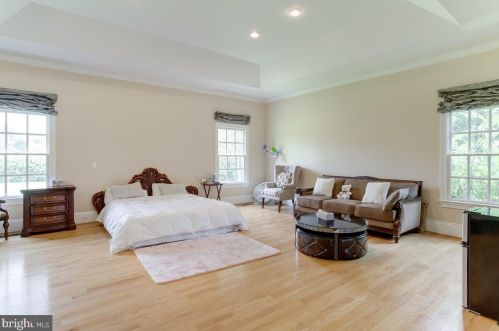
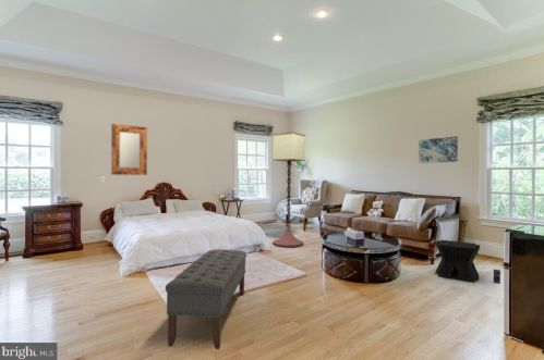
+ floor lamp [271,131,306,248]
+ bench [165,248,247,350]
+ wall art [418,135,459,164]
+ side table [434,239,501,285]
+ home mirror [110,123,148,176]
